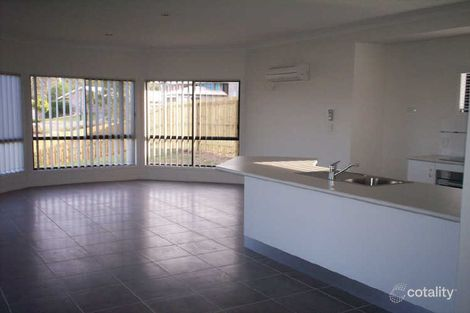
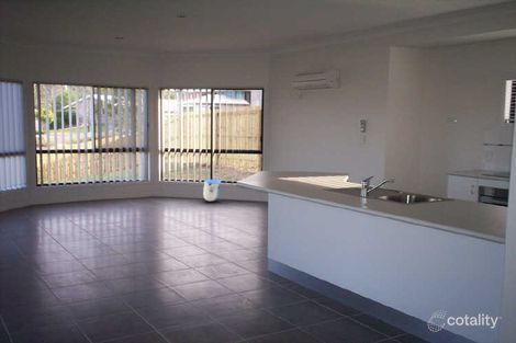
+ sun visor [202,179,222,203]
